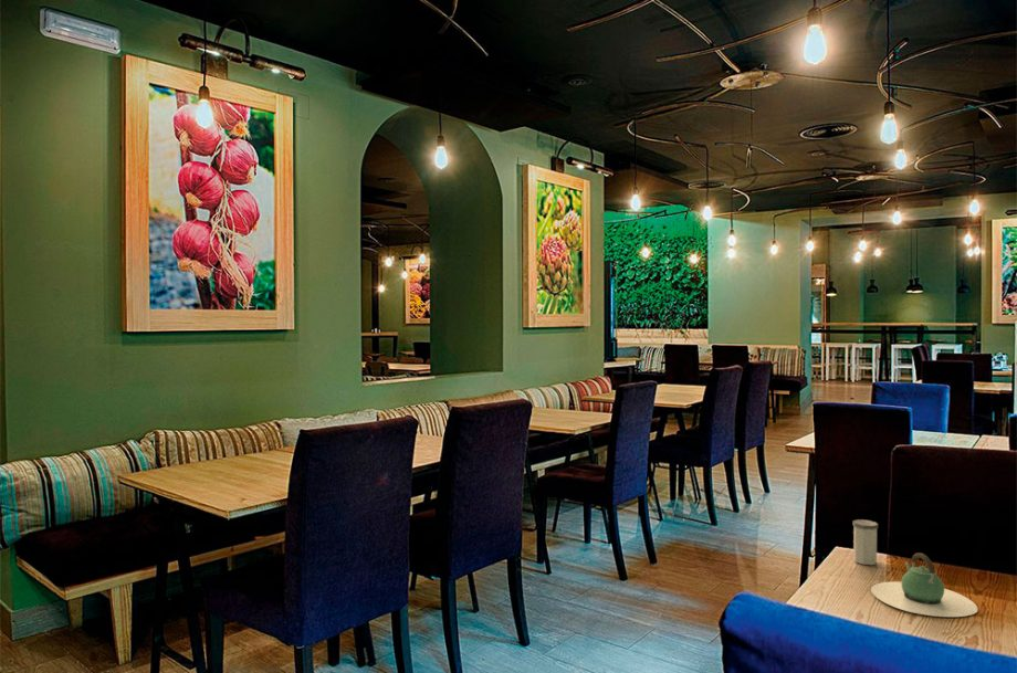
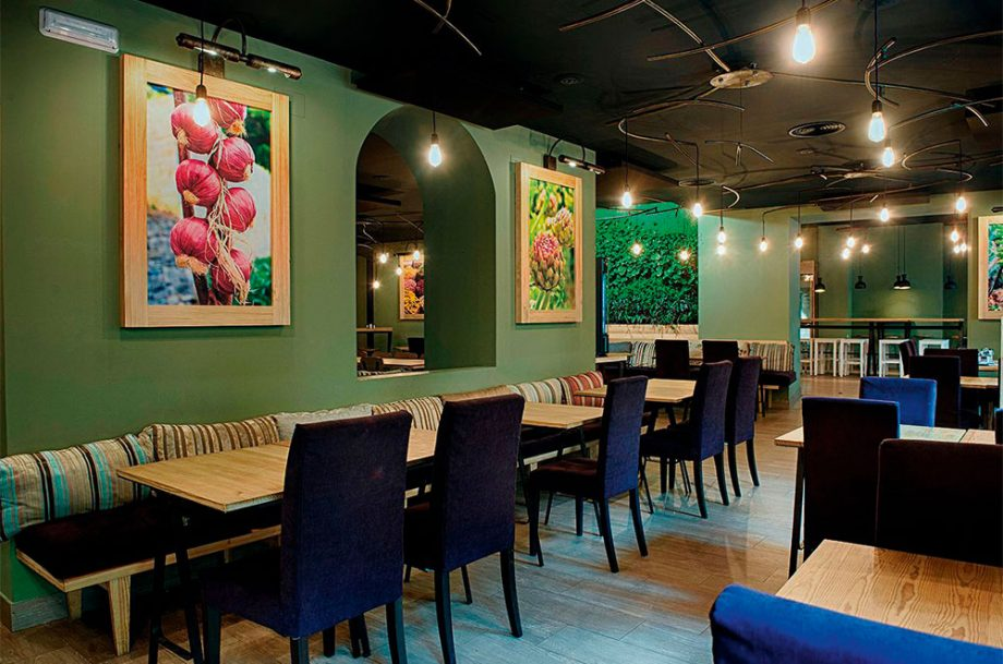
- teapot [870,551,979,618]
- salt shaker [852,518,879,566]
